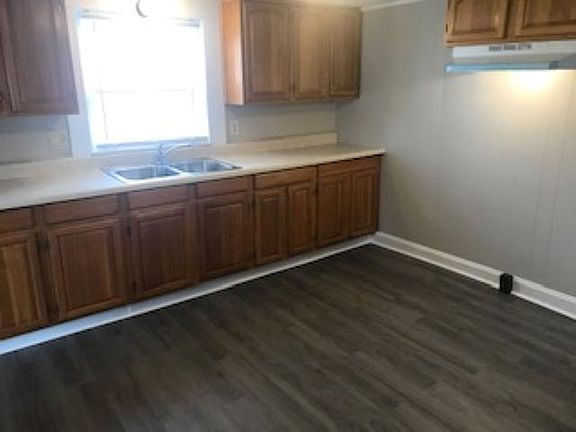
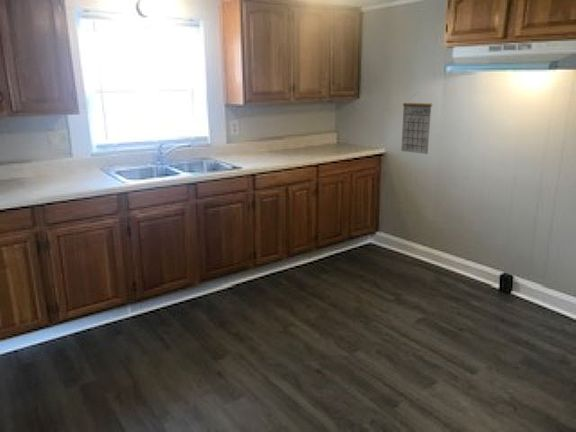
+ calendar [400,91,433,155]
